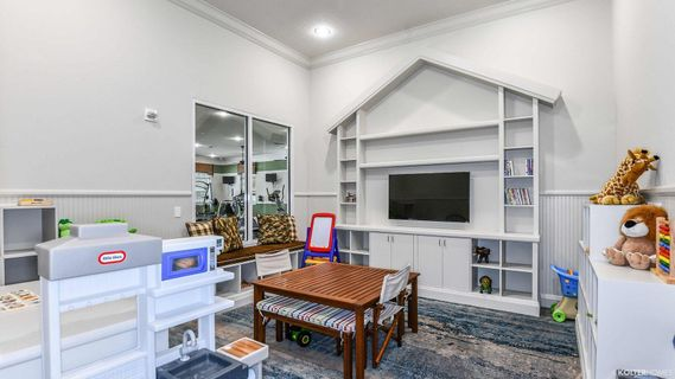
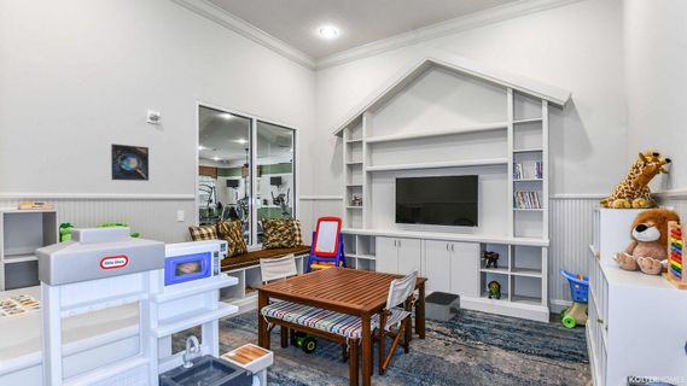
+ storage bin [424,291,461,322]
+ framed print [110,142,150,182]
